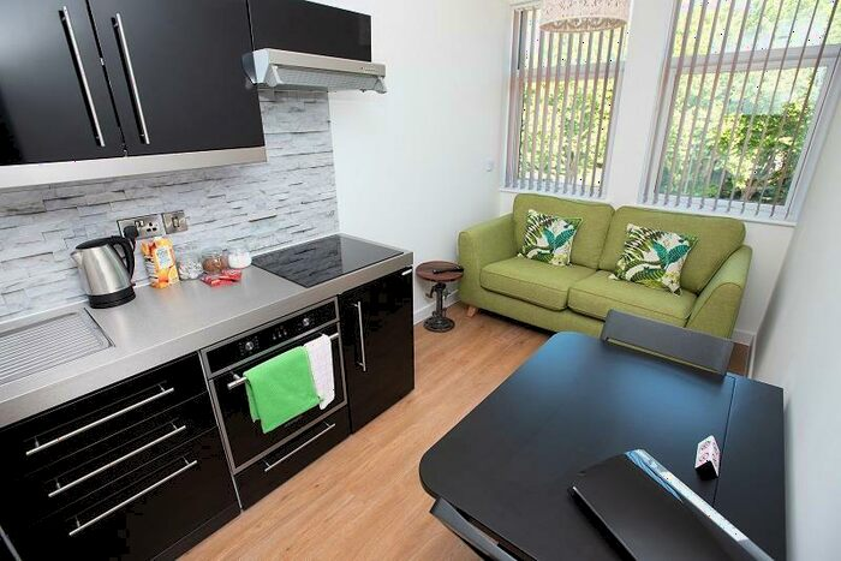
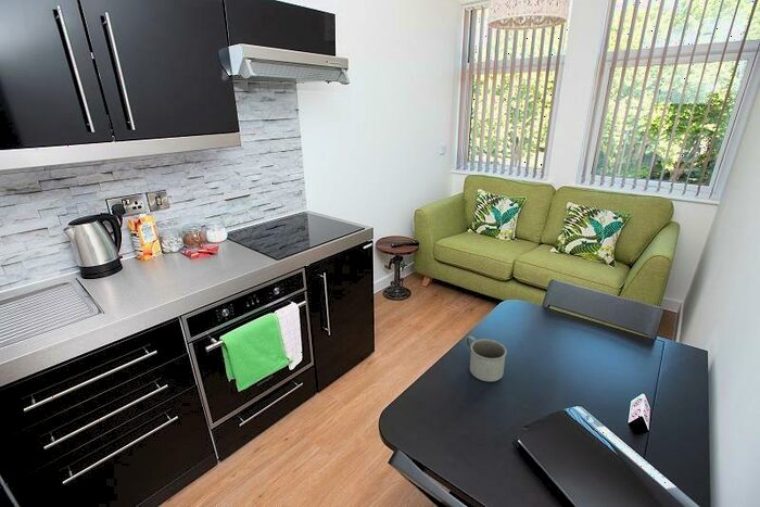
+ mug [465,335,508,382]
